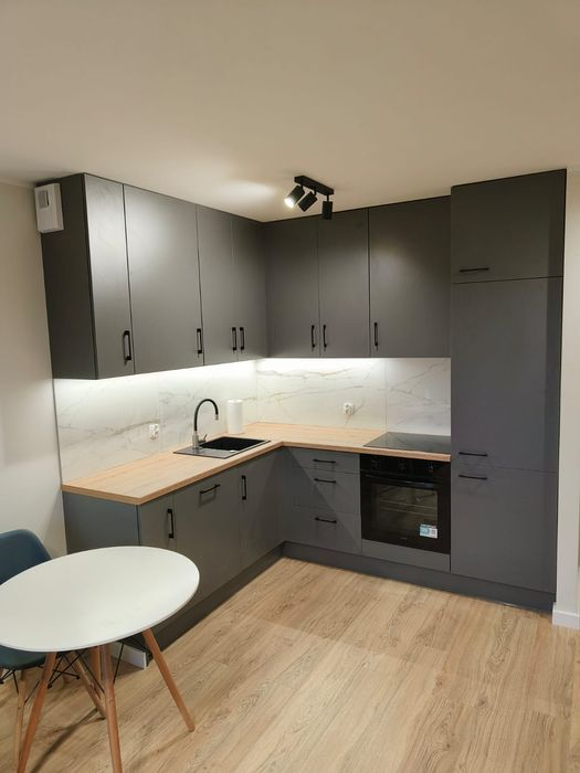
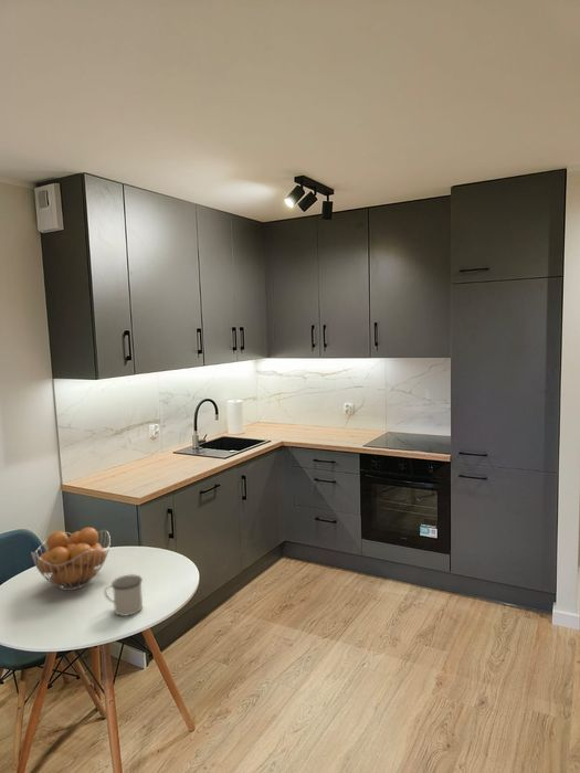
+ fruit basket [30,527,112,591]
+ mug [103,574,144,617]
